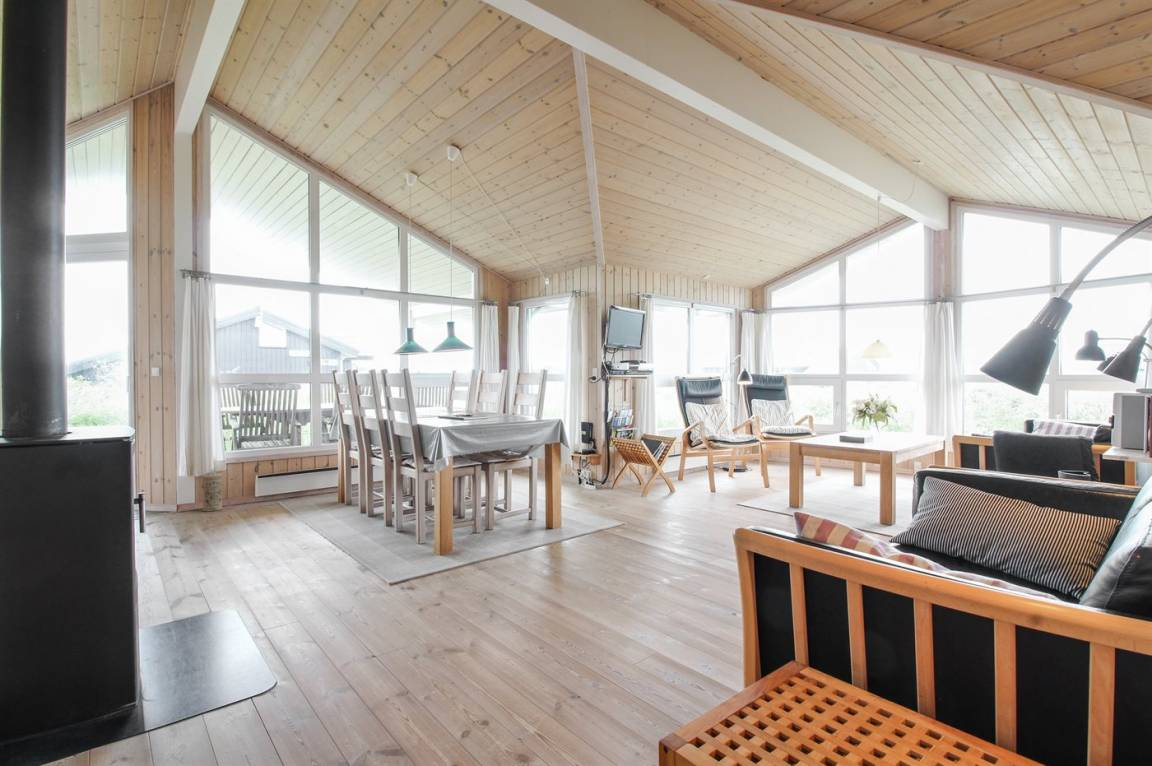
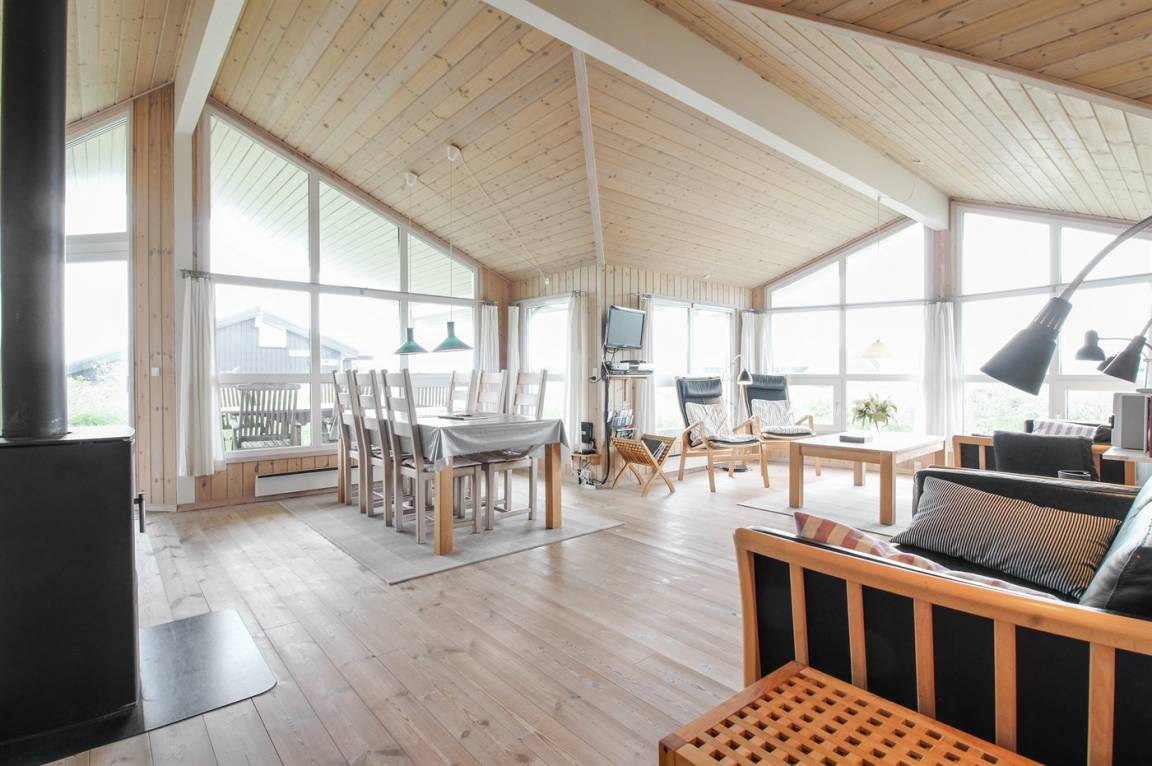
- water filter [200,468,224,512]
